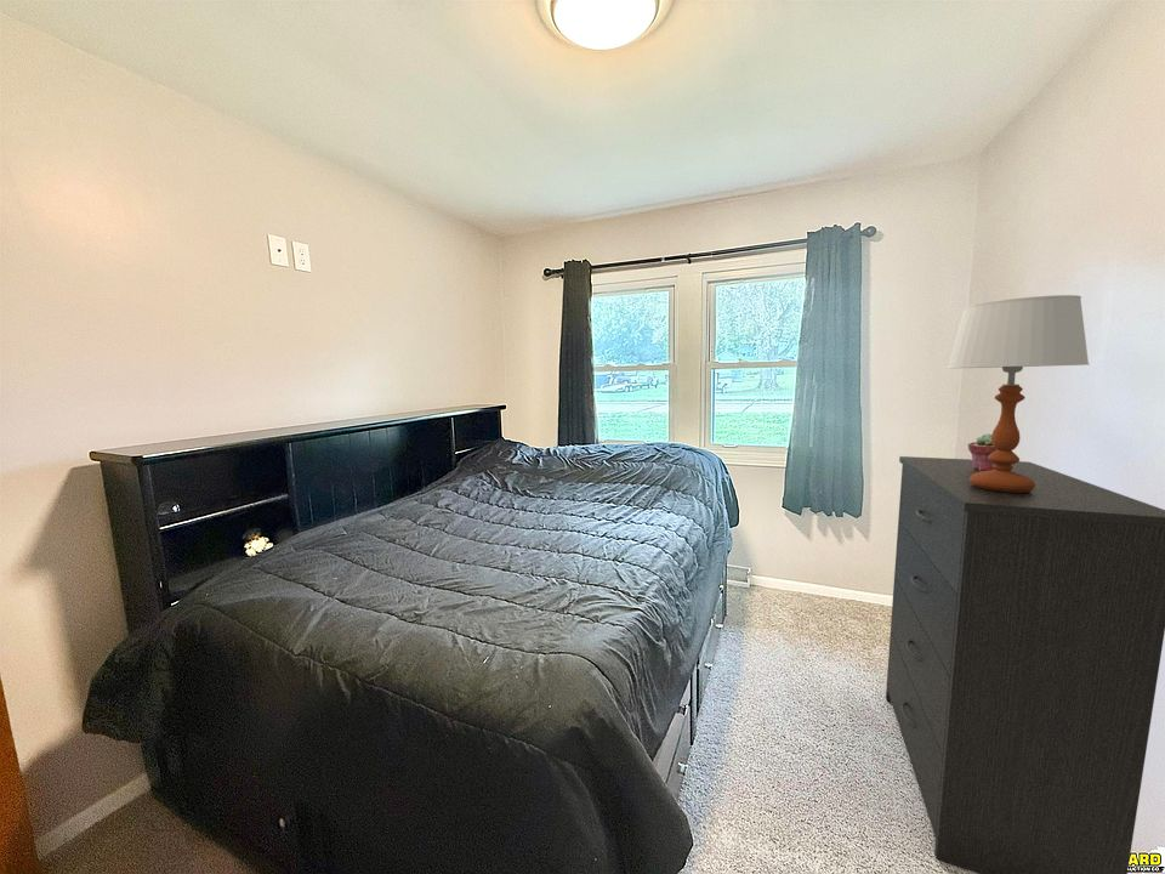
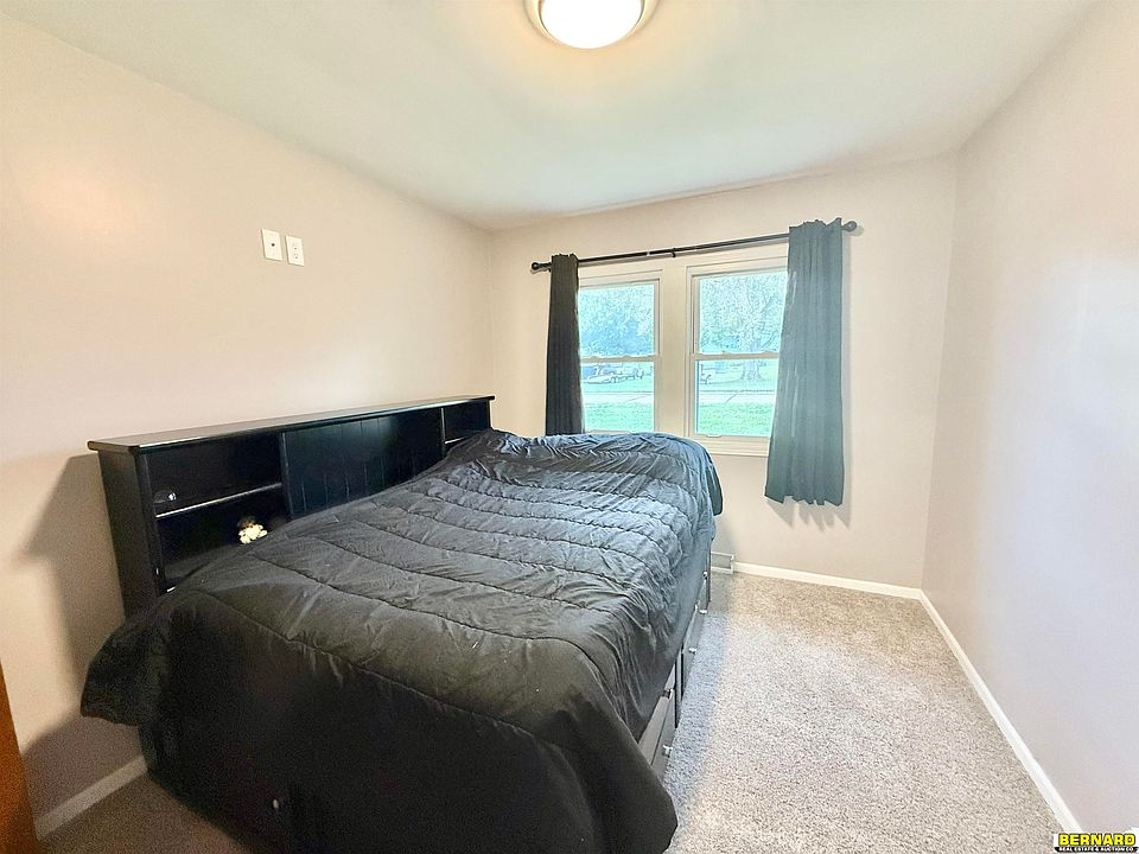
- dresser [885,455,1165,874]
- table lamp [947,294,1091,493]
- potted succulent [967,432,998,471]
